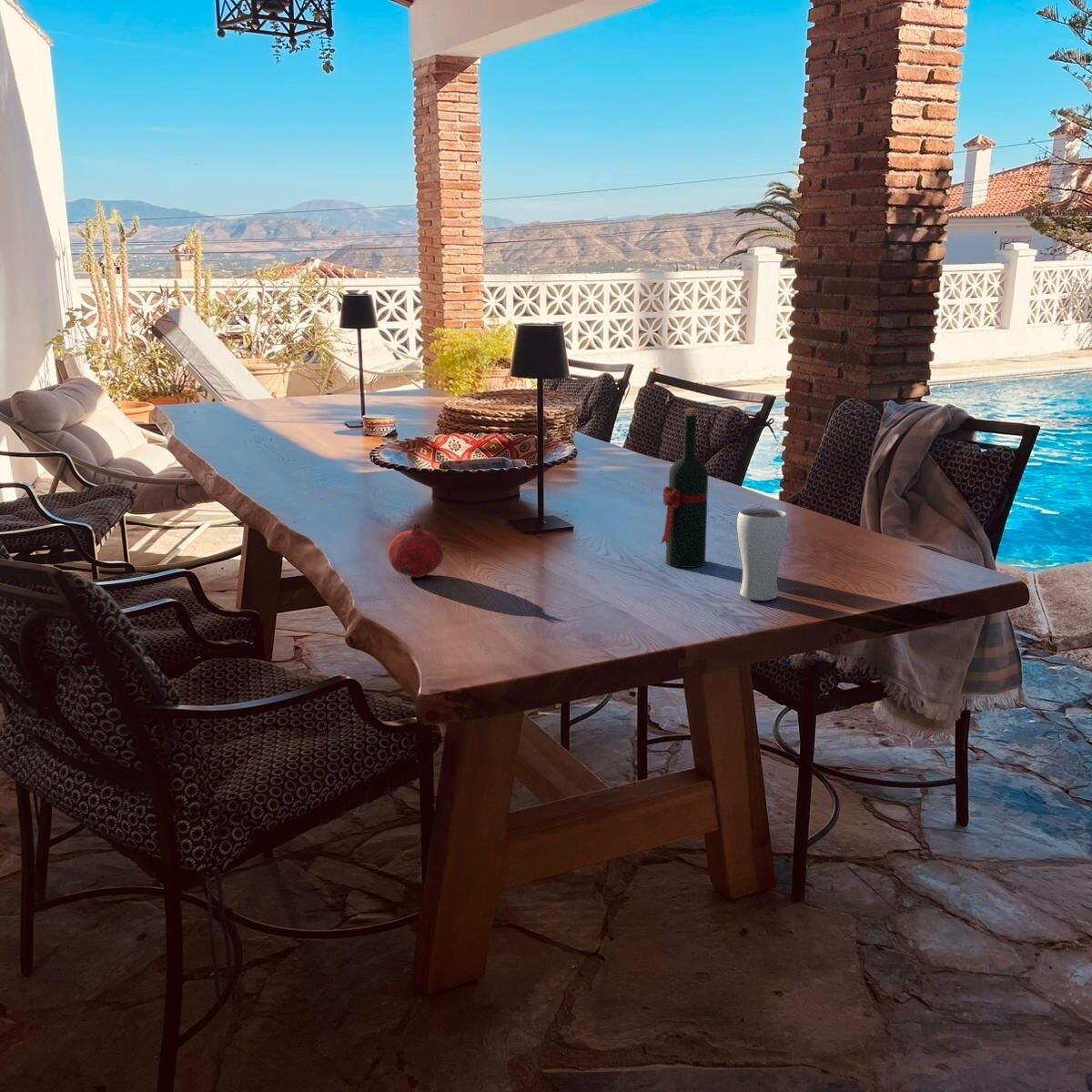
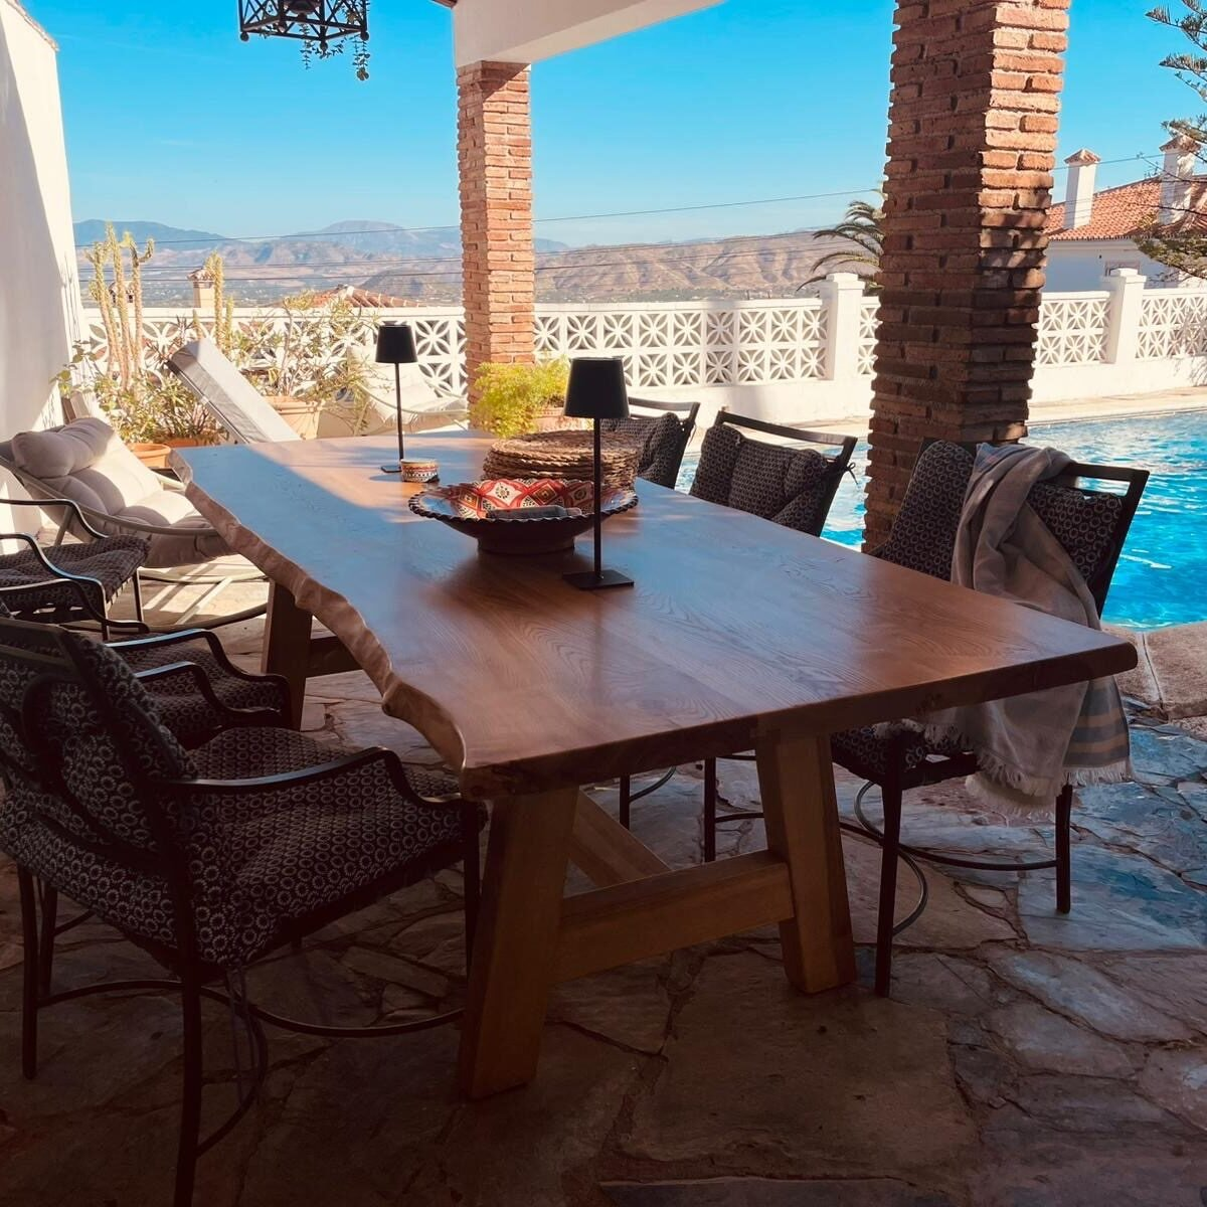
- wine bottle [660,408,709,569]
- drinking glass [736,507,789,602]
- fruit [387,522,444,578]
